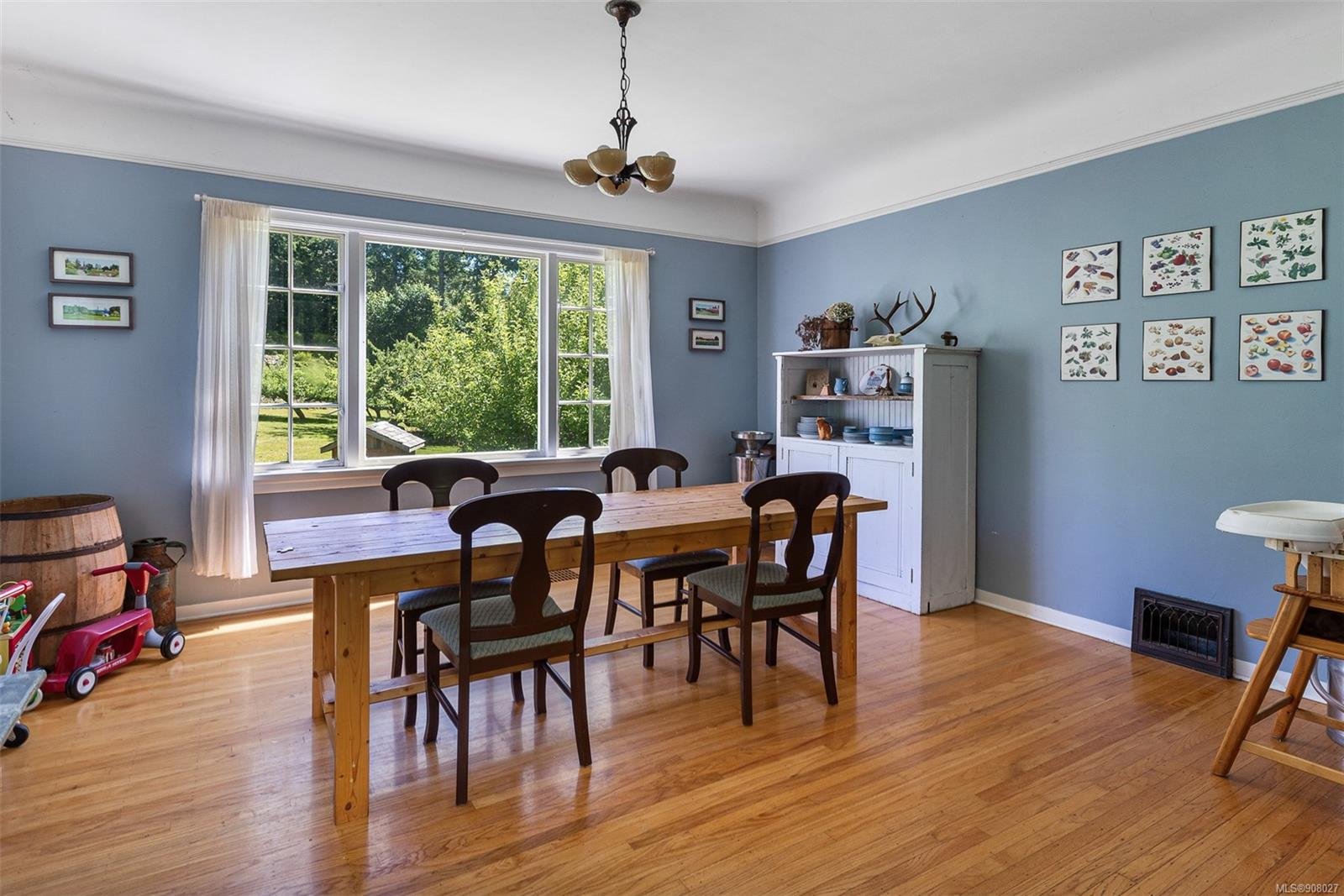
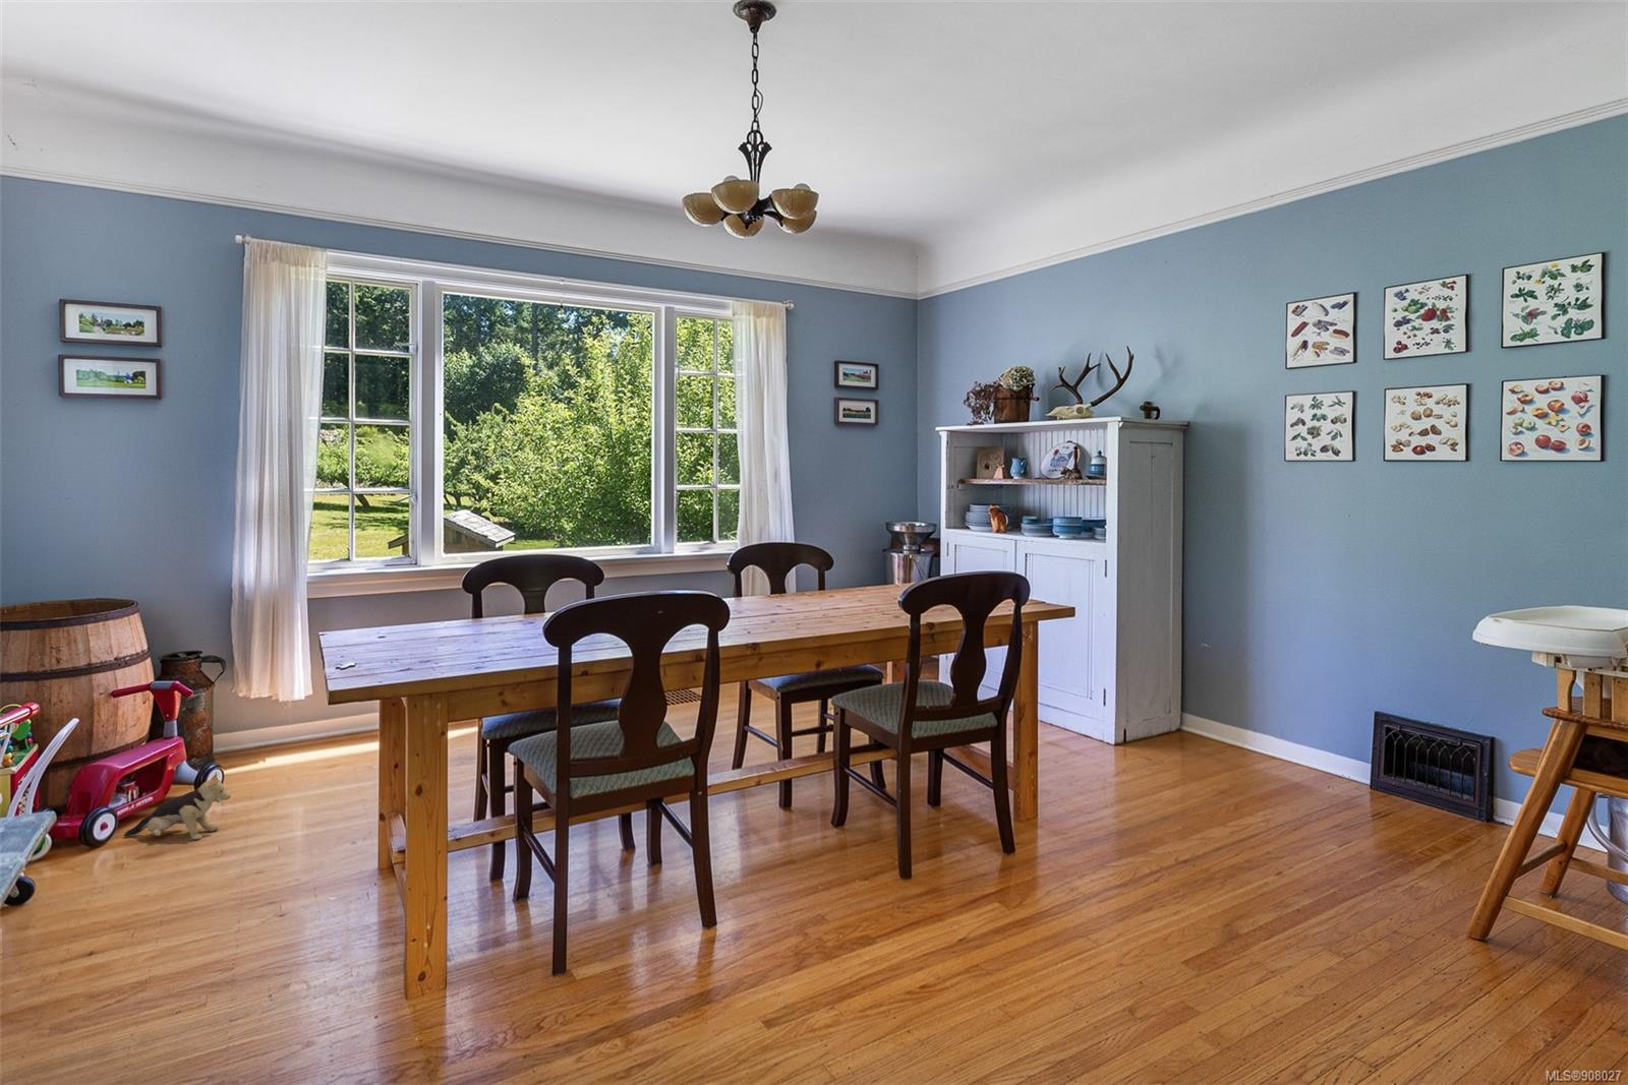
+ plush toy [124,771,233,840]
